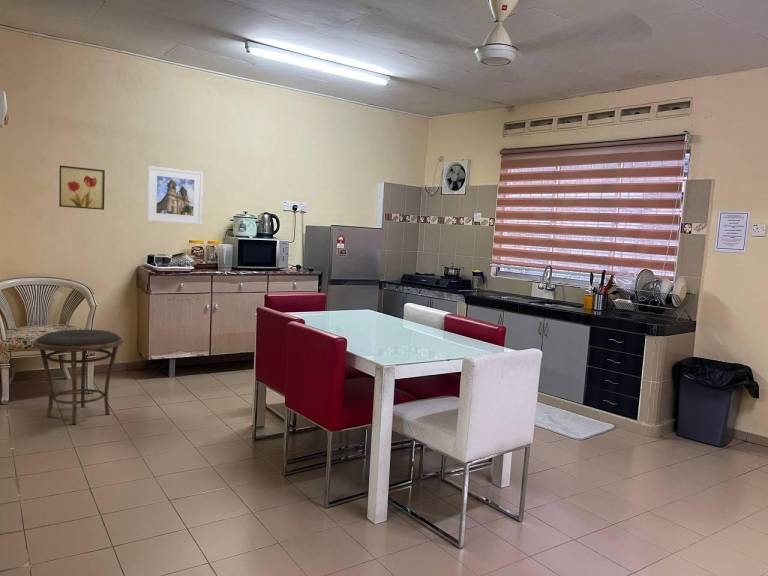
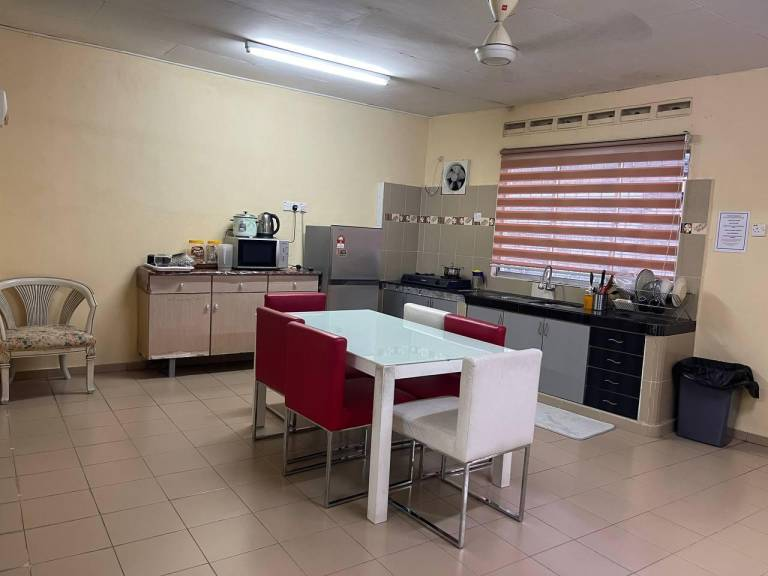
- wall art [58,165,106,211]
- side table [32,328,124,425]
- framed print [146,165,204,225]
